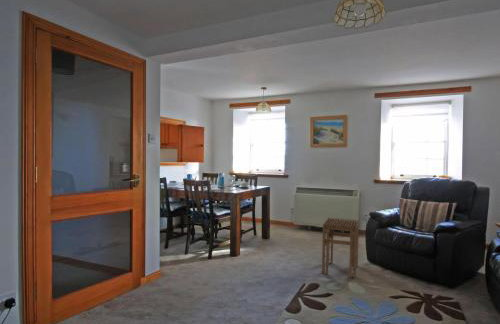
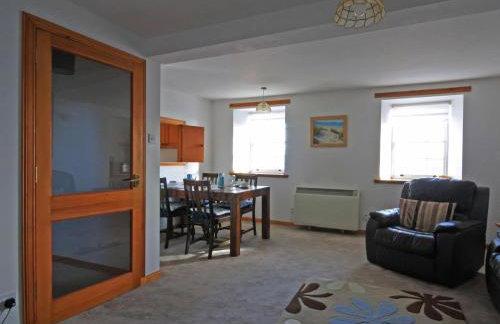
- stool [321,217,360,279]
